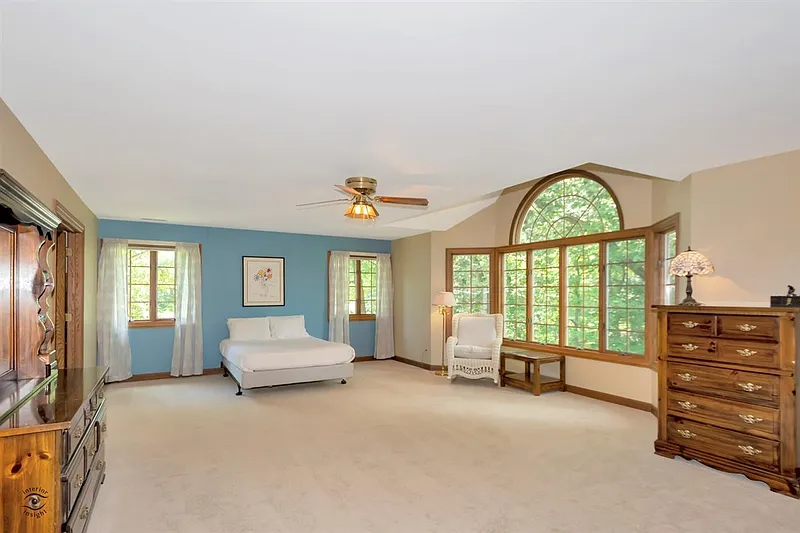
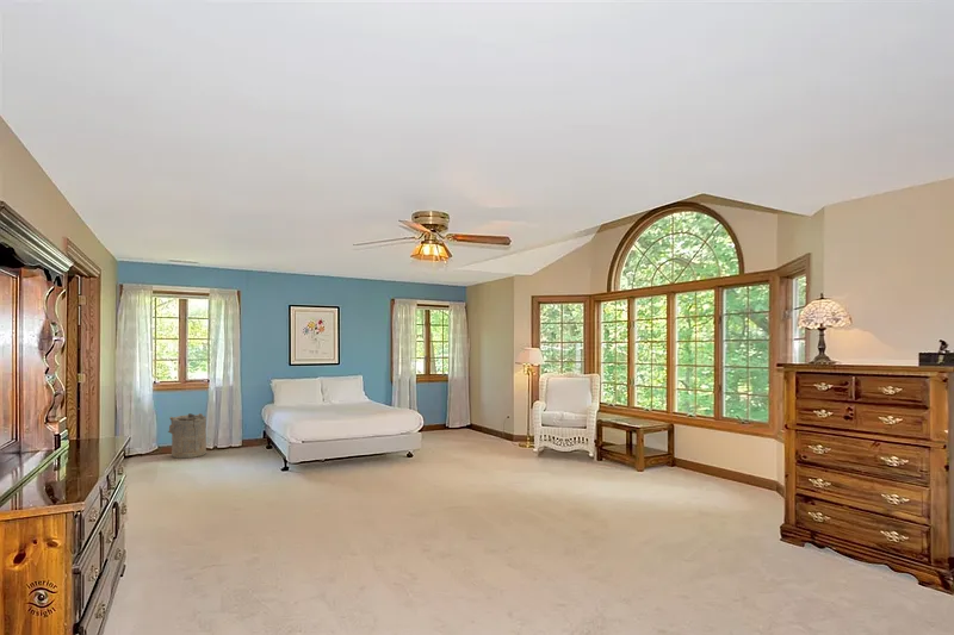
+ laundry hamper [167,412,207,460]
